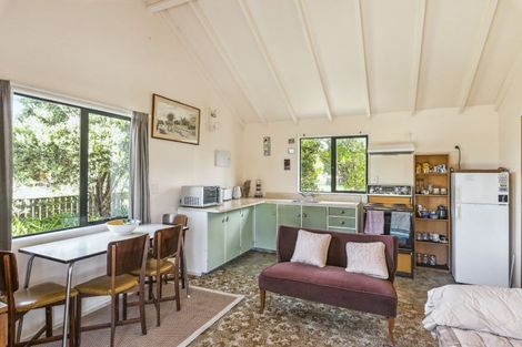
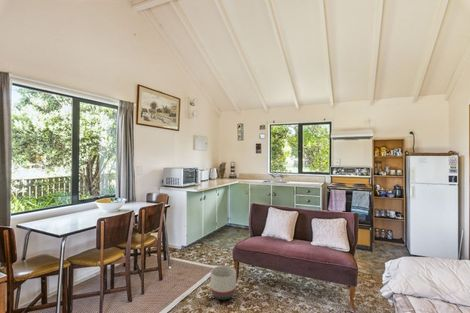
+ planter [210,265,237,301]
